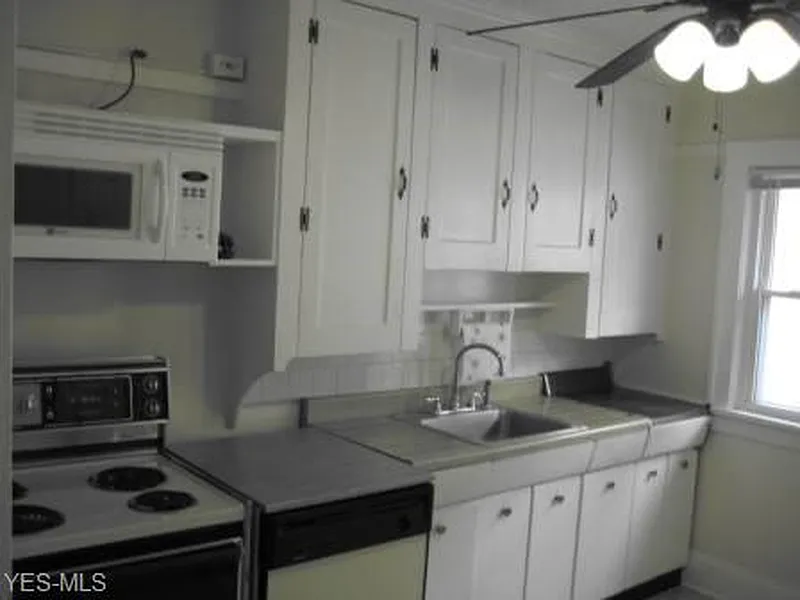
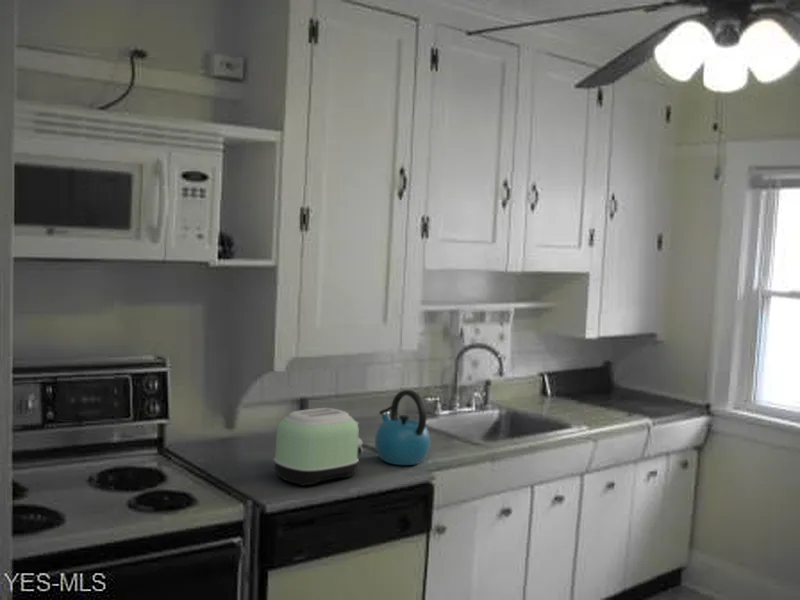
+ toaster [273,407,365,487]
+ kettle [374,389,431,466]
